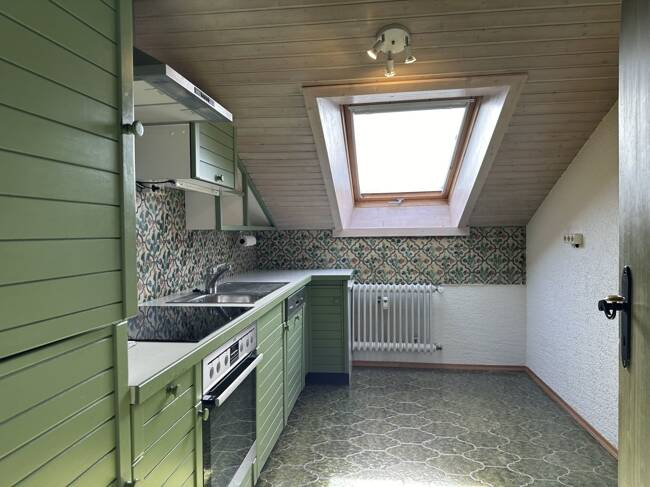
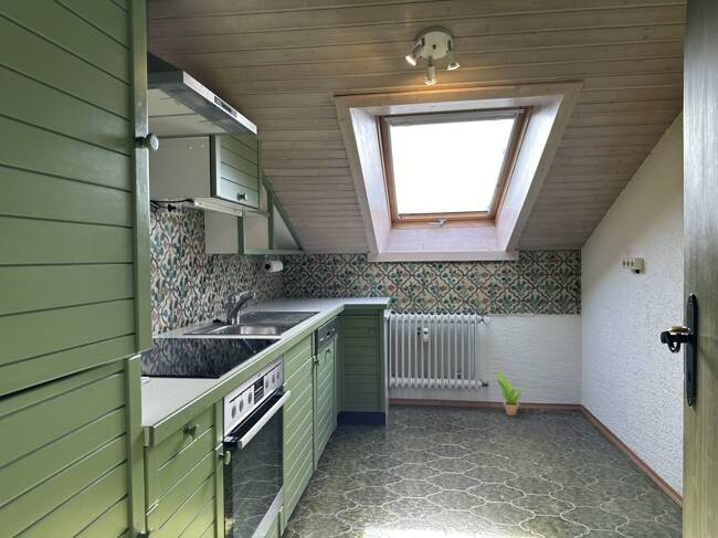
+ potted plant [496,371,530,416]
